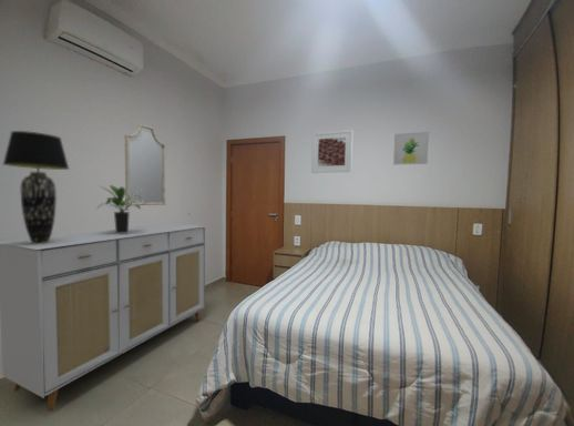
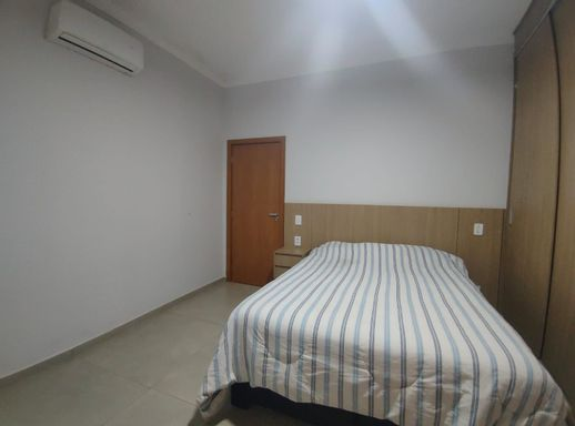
- home mirror [124,122,166,206]
- potted plant [96,184,143,234]
- table lamp [2,130,70,244]
- sideboard [0,222,207,412]
- wall art [392,131,430,166]
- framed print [310,129,353,174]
